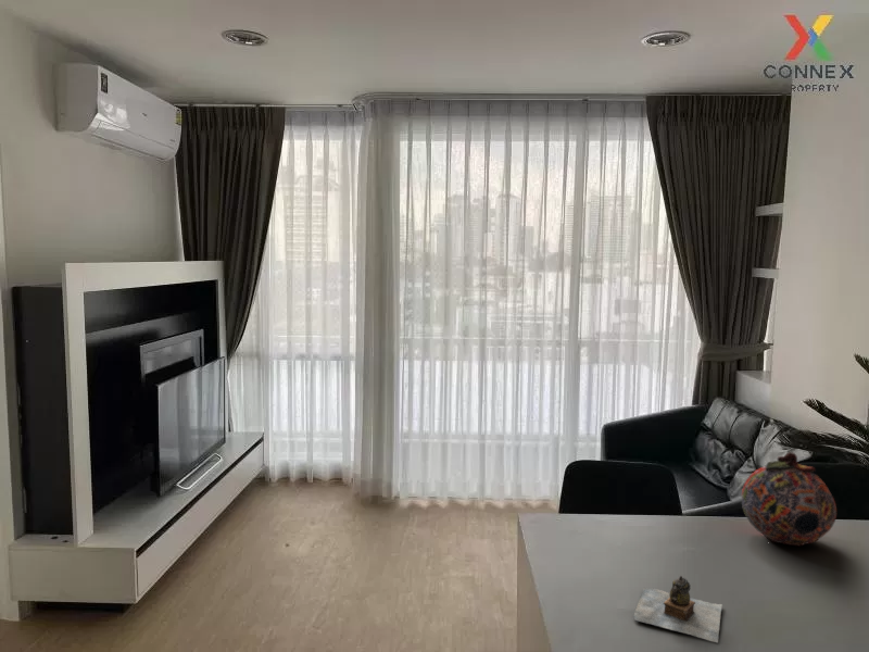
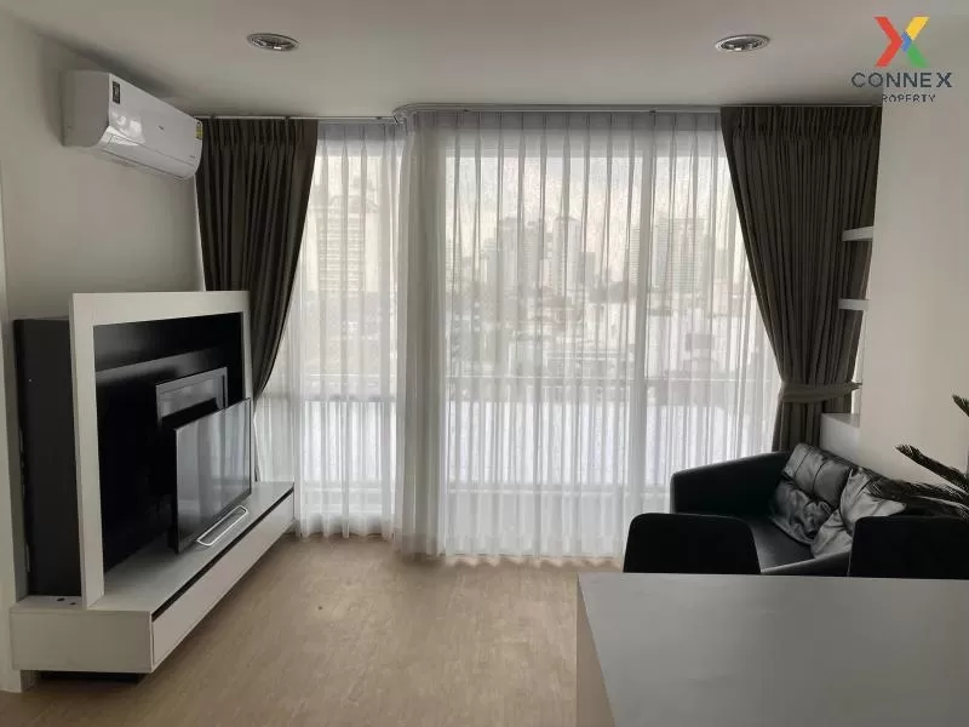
- teapot [633,575,723,643]
- decorative ball [741,451,837,548]
